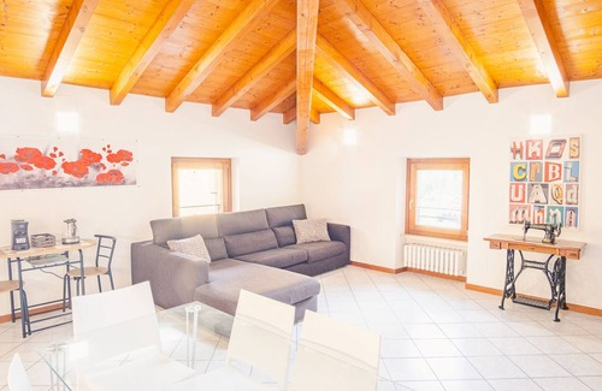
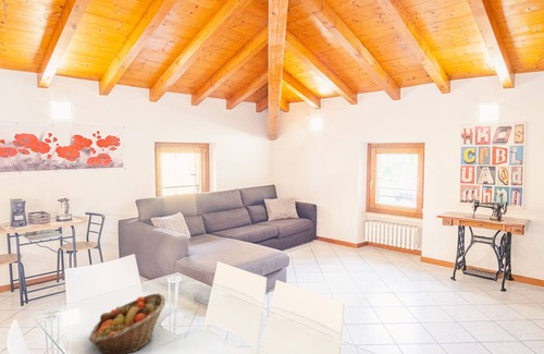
+ fruit basket [88,293,166,354]
